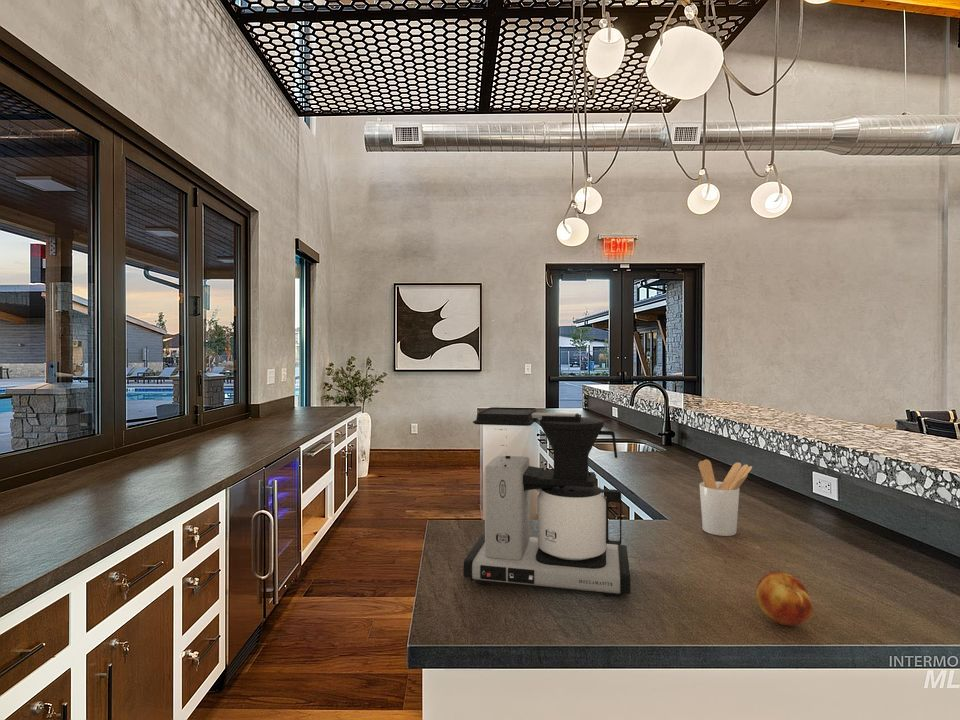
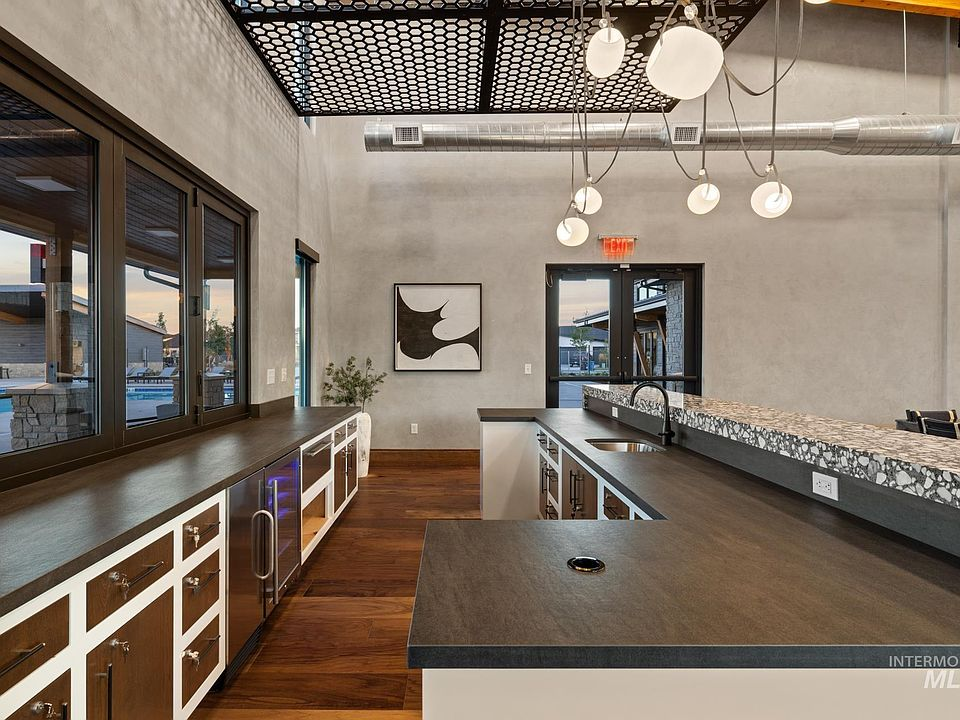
- coffee maker [463,406,631,598]
- fruit [755,570,814,627]
- utensil holder [697,459,753,537]
